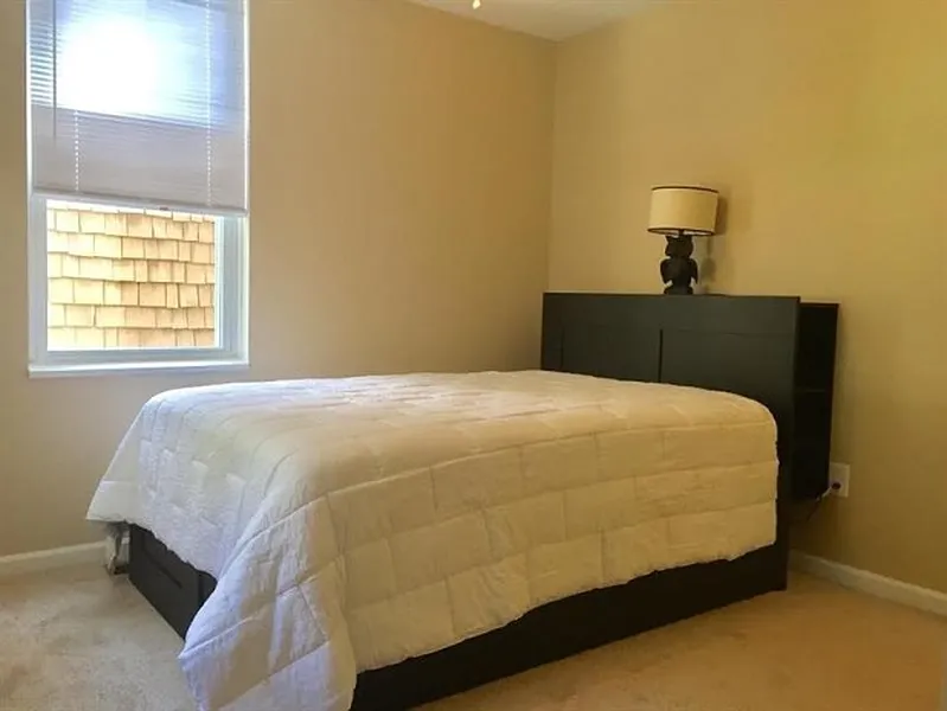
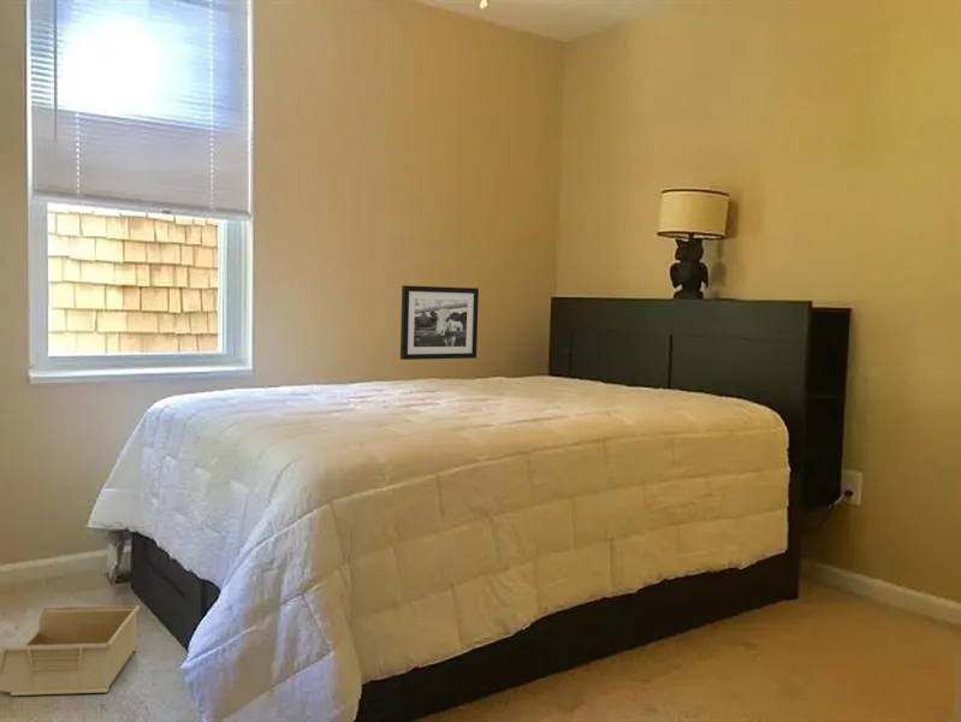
+ storage bin [0,604,141,697]
+ picture frame [399,284,480,361]
